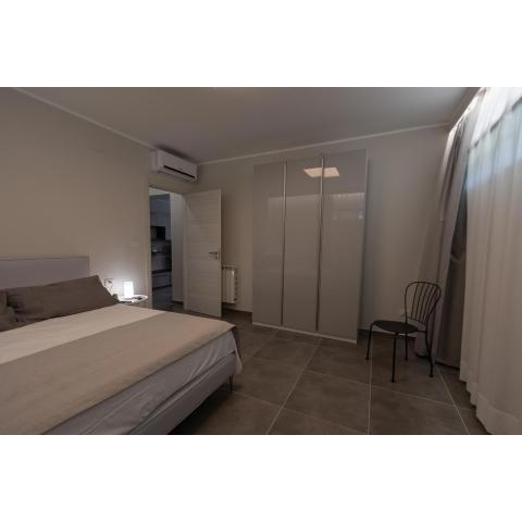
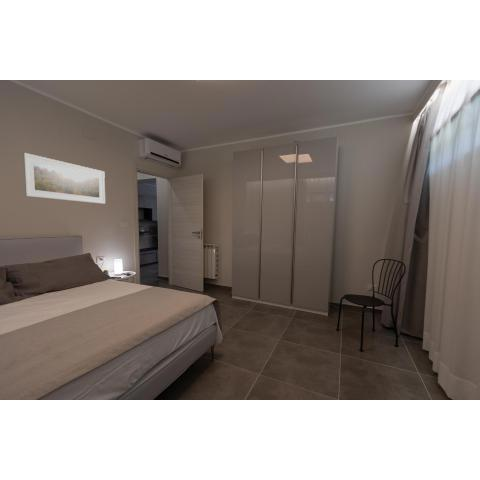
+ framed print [22,152,106,205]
